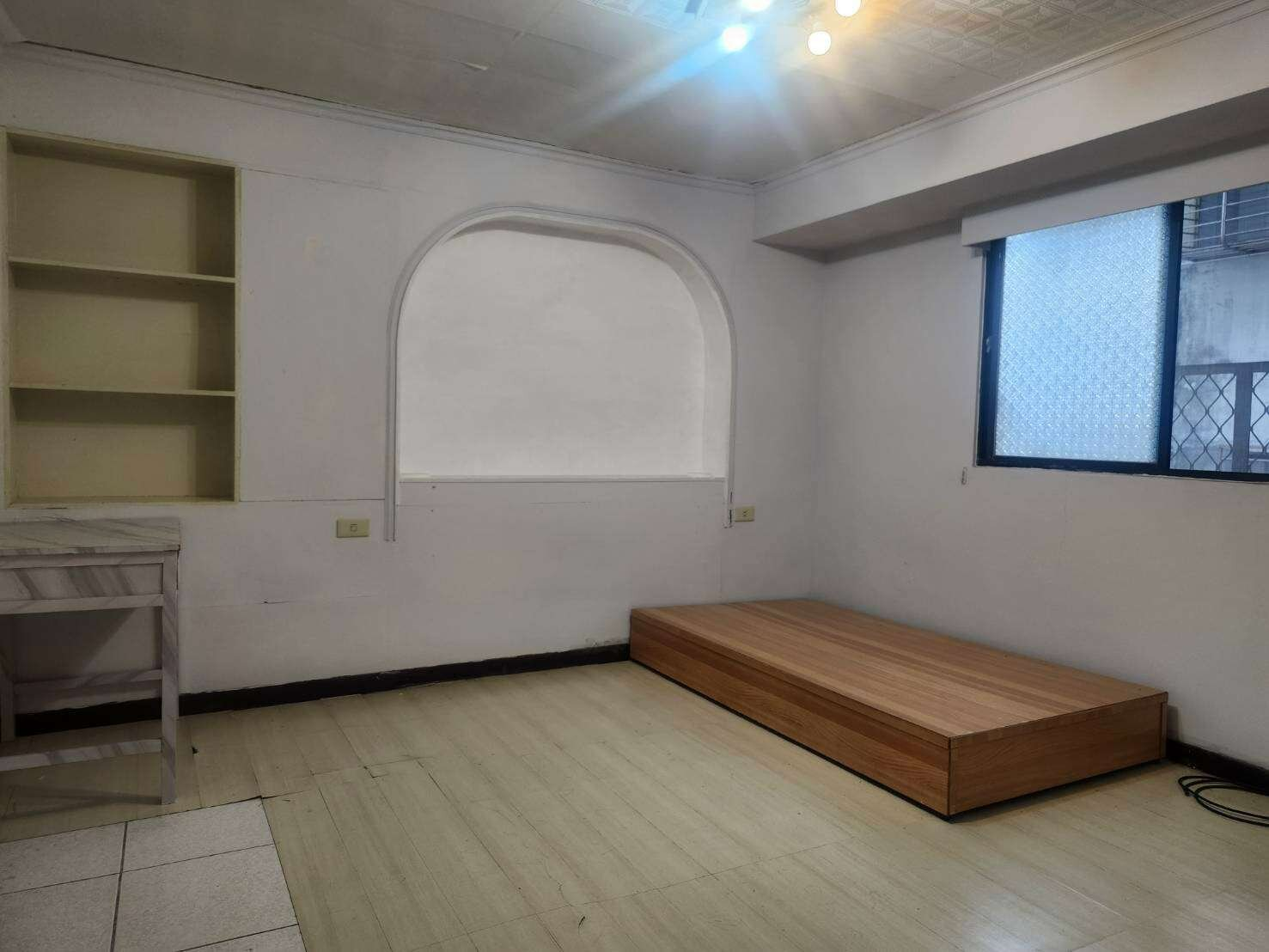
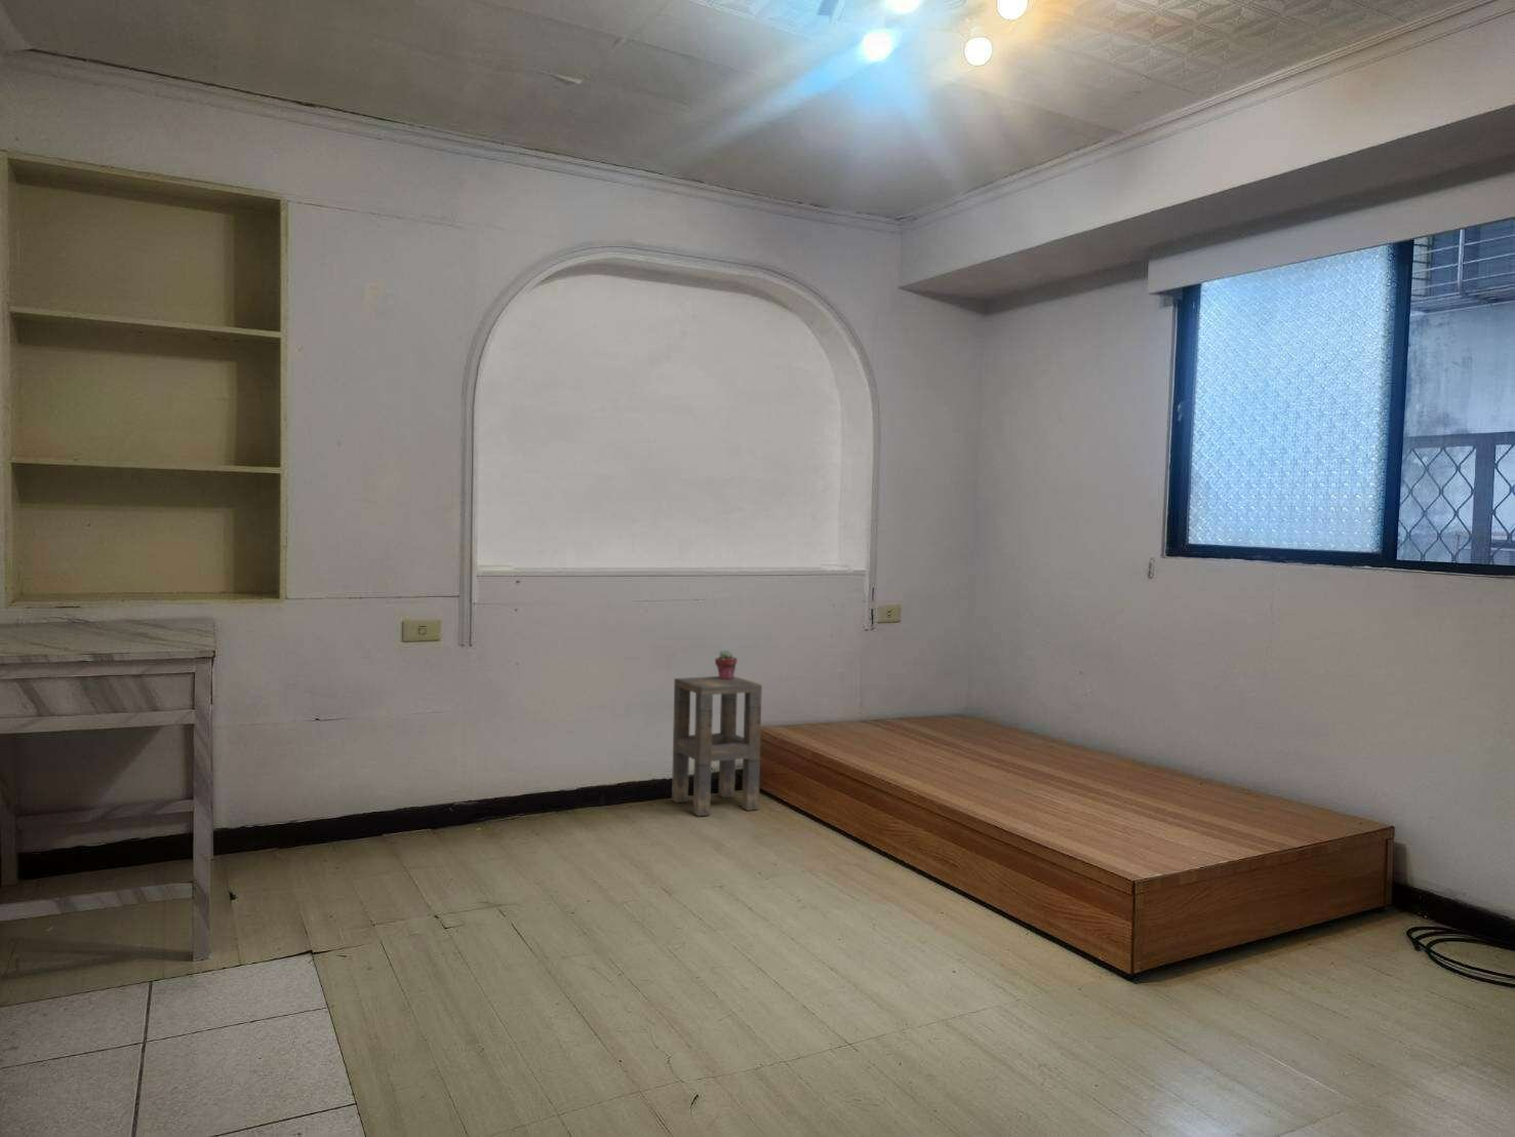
+ potted succulent [714,649,739,680]
+ side table [671,675,763,817]
